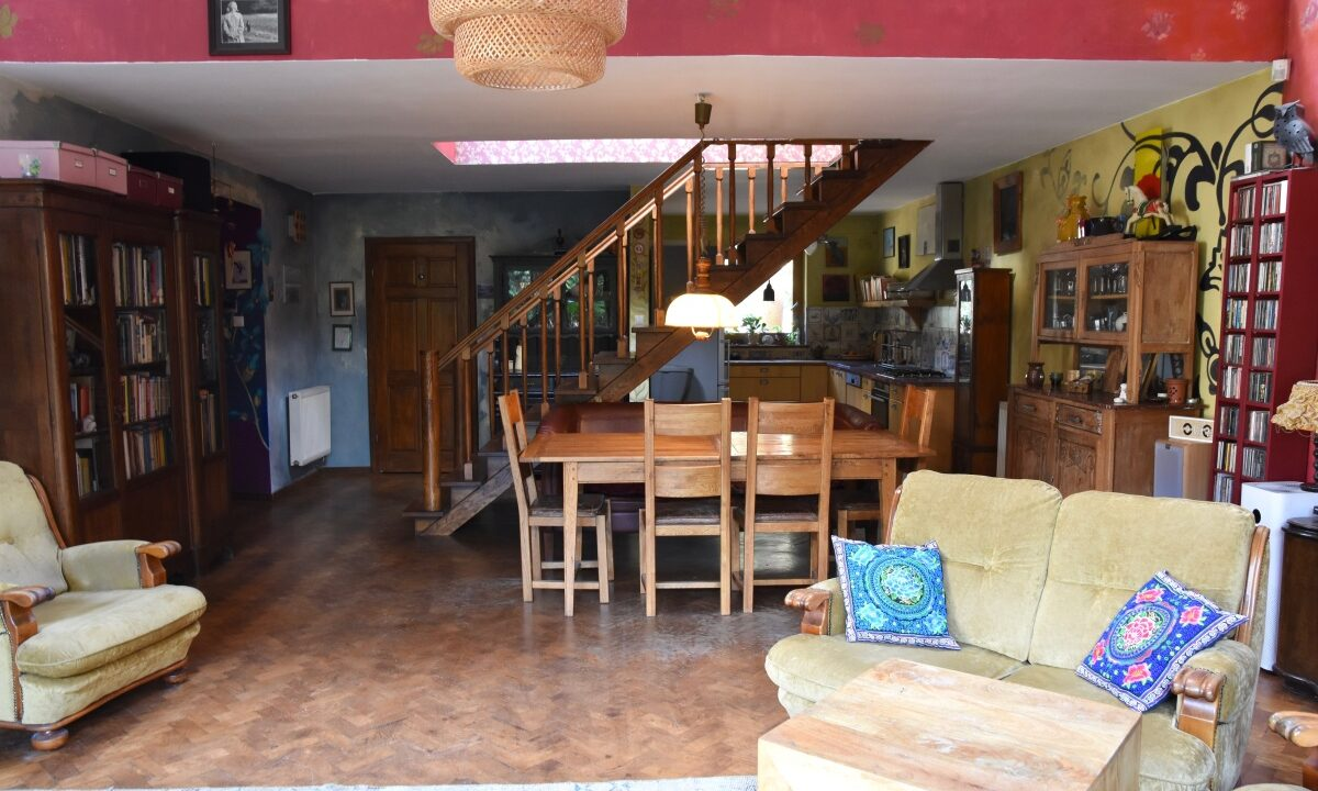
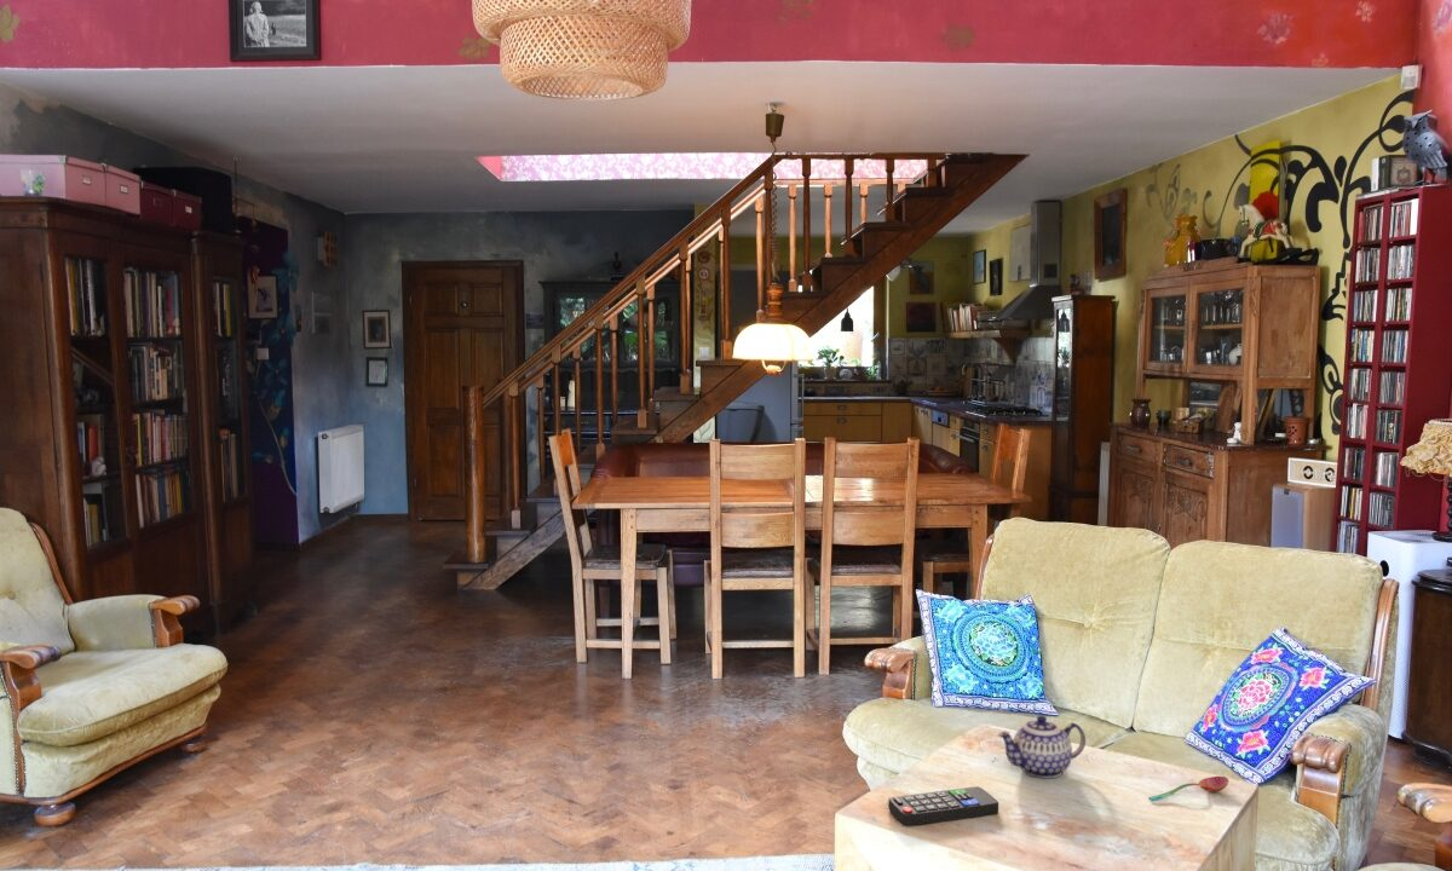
+ teapot [997,715,1087,779]
+ remote control [887,785,999,826]
+ soupspoon [1147,775,1231,802]
